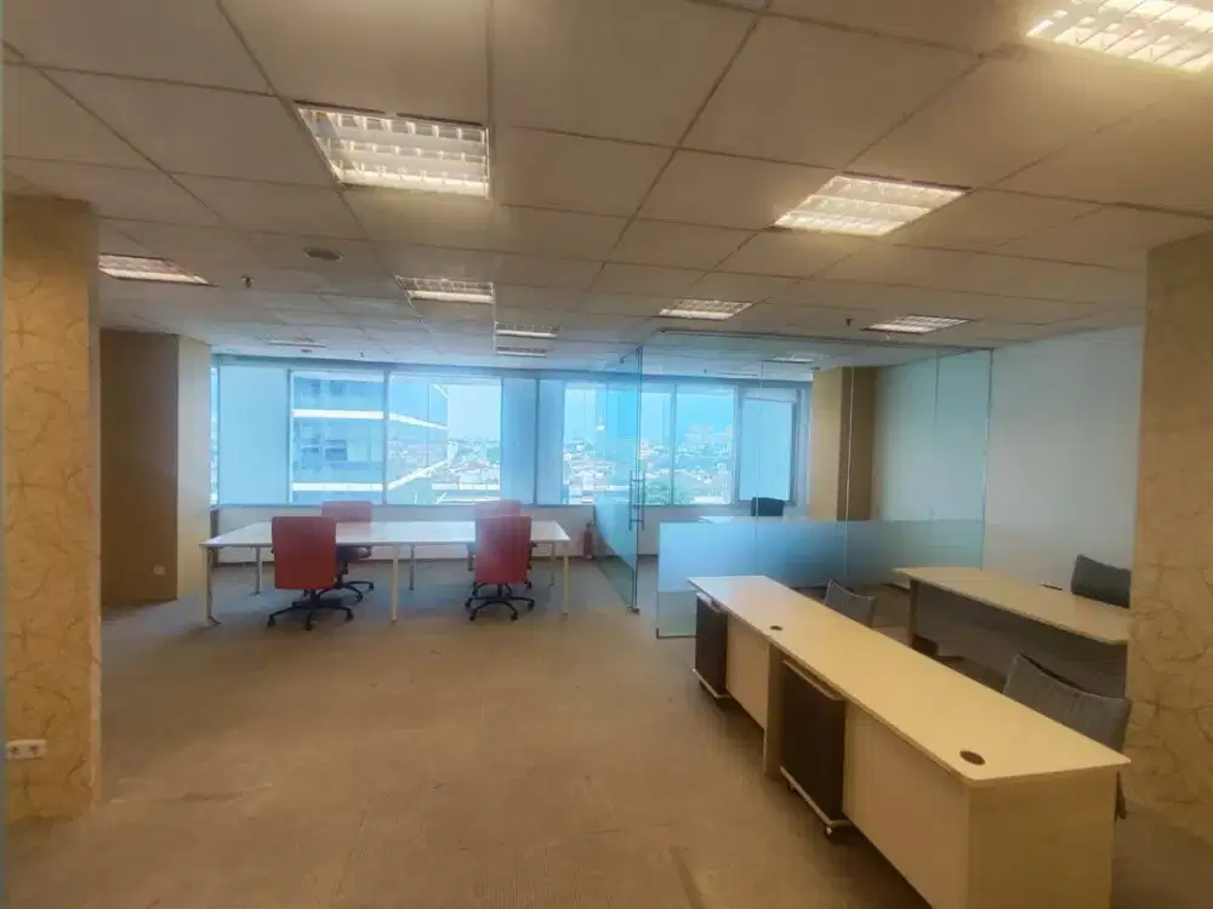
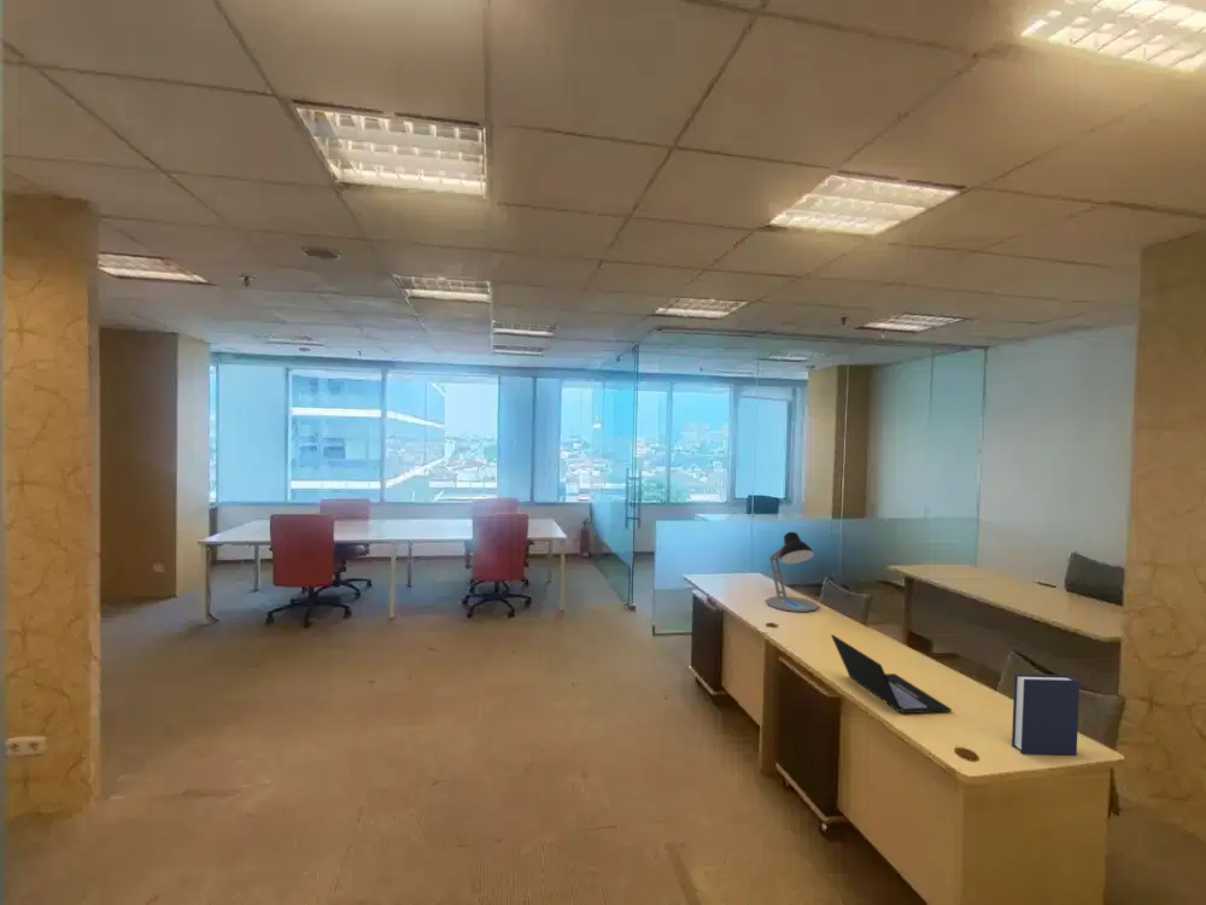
+ hardback book [1011,673,1081,757]
+ laptop [830,634,953,714]
+ desk lamp [765,531,820,613]
